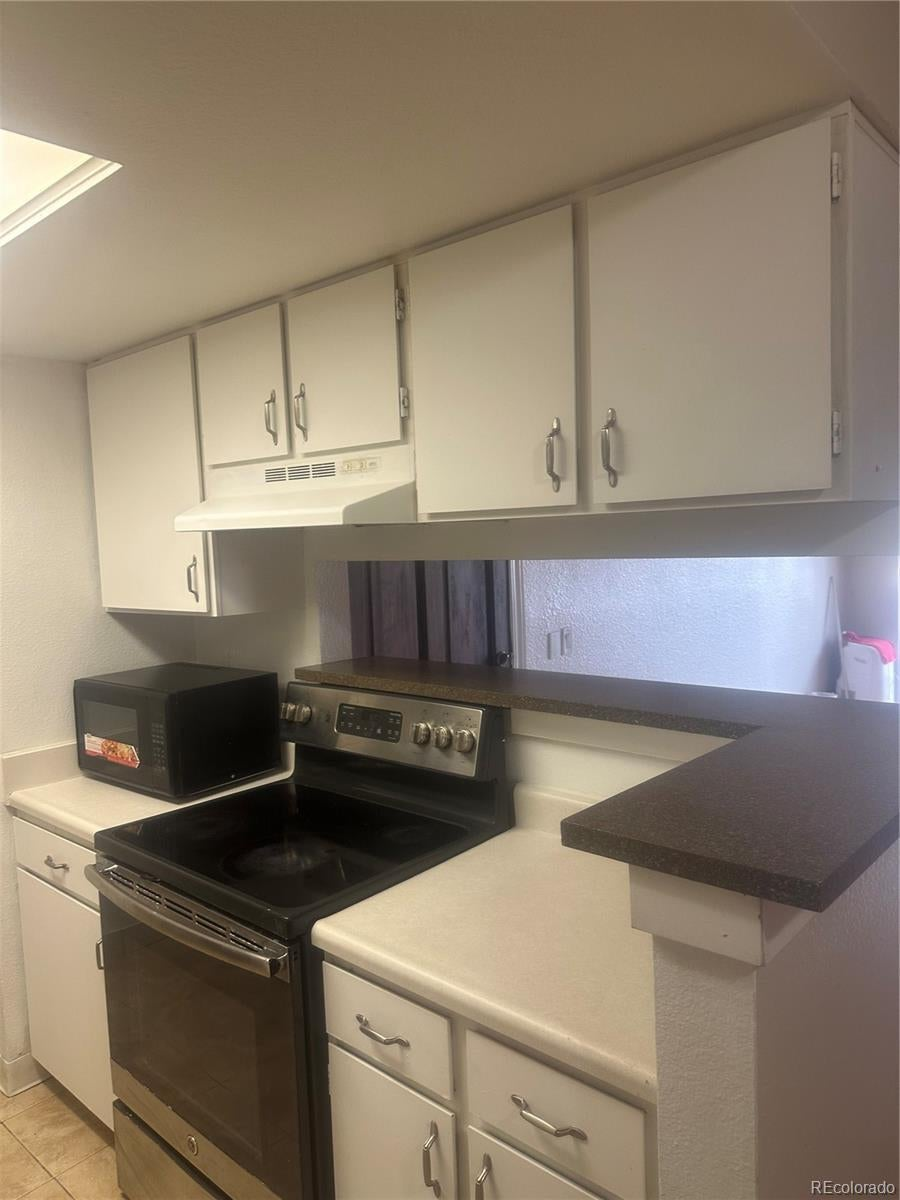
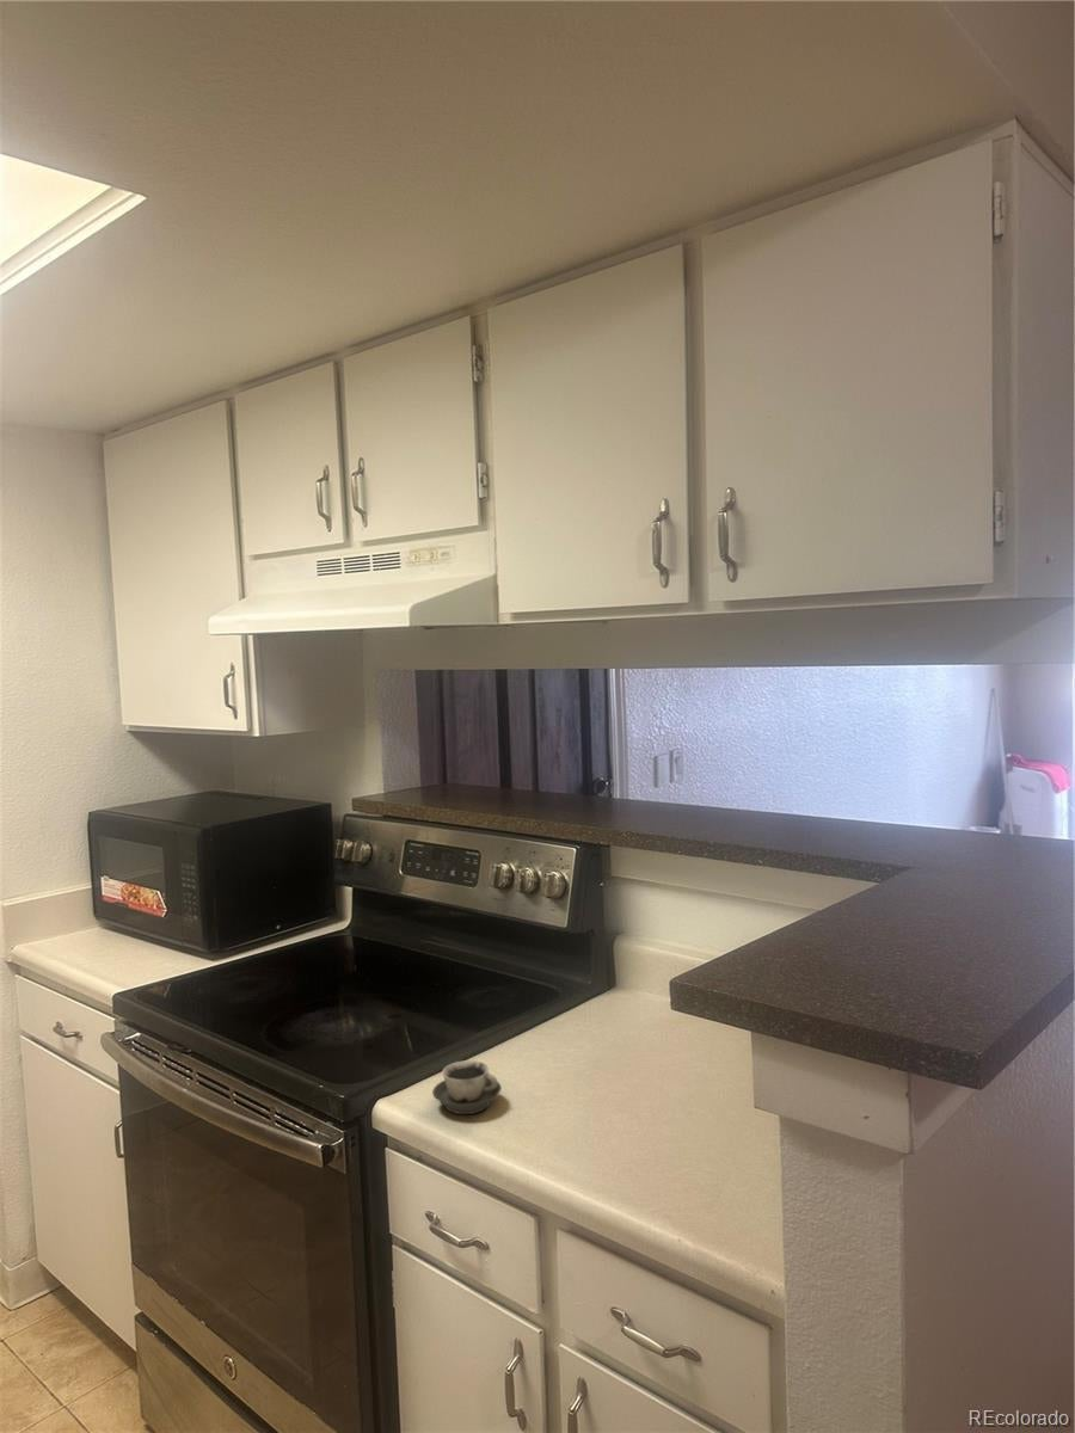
+ cup [431,1059,502,1115]
